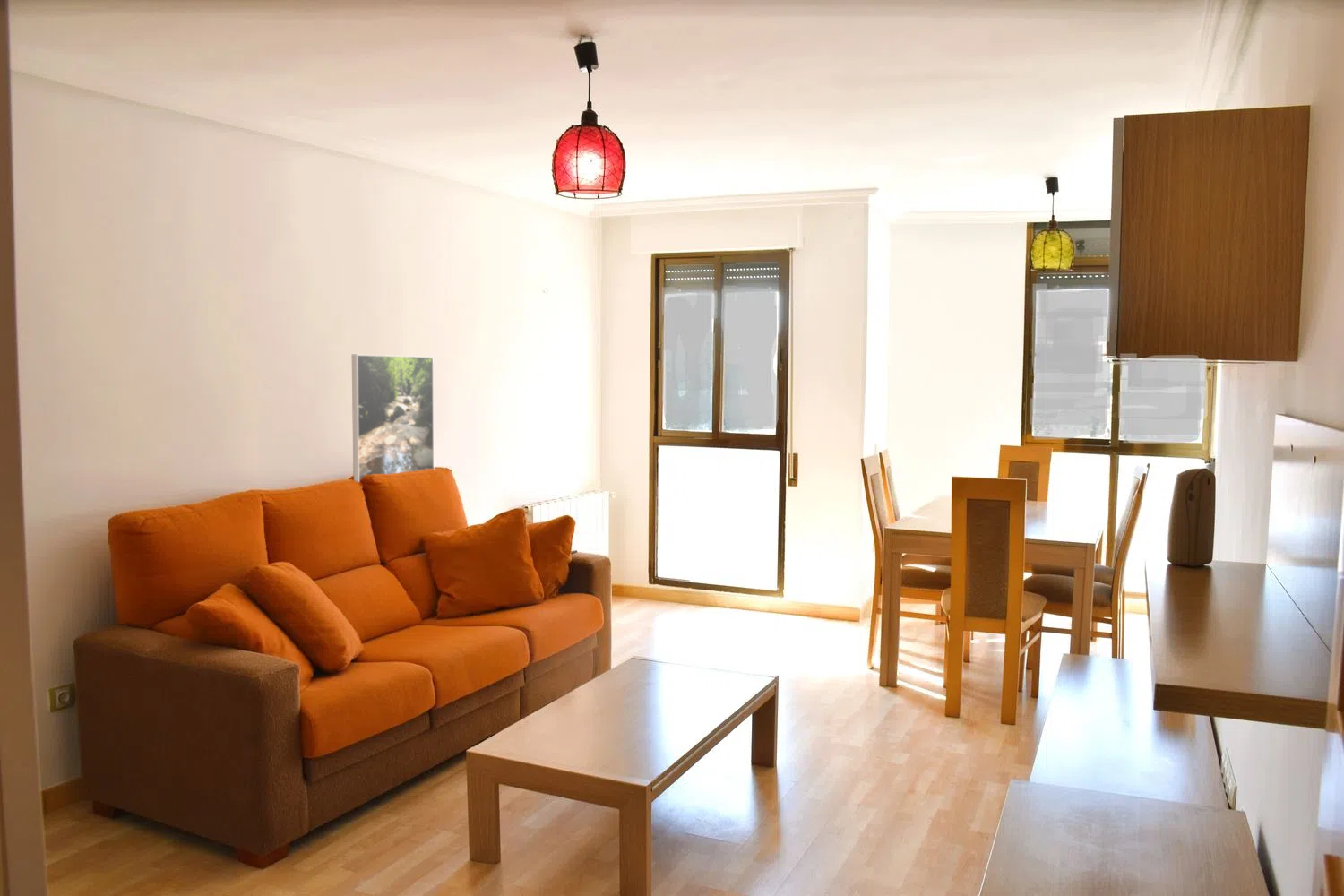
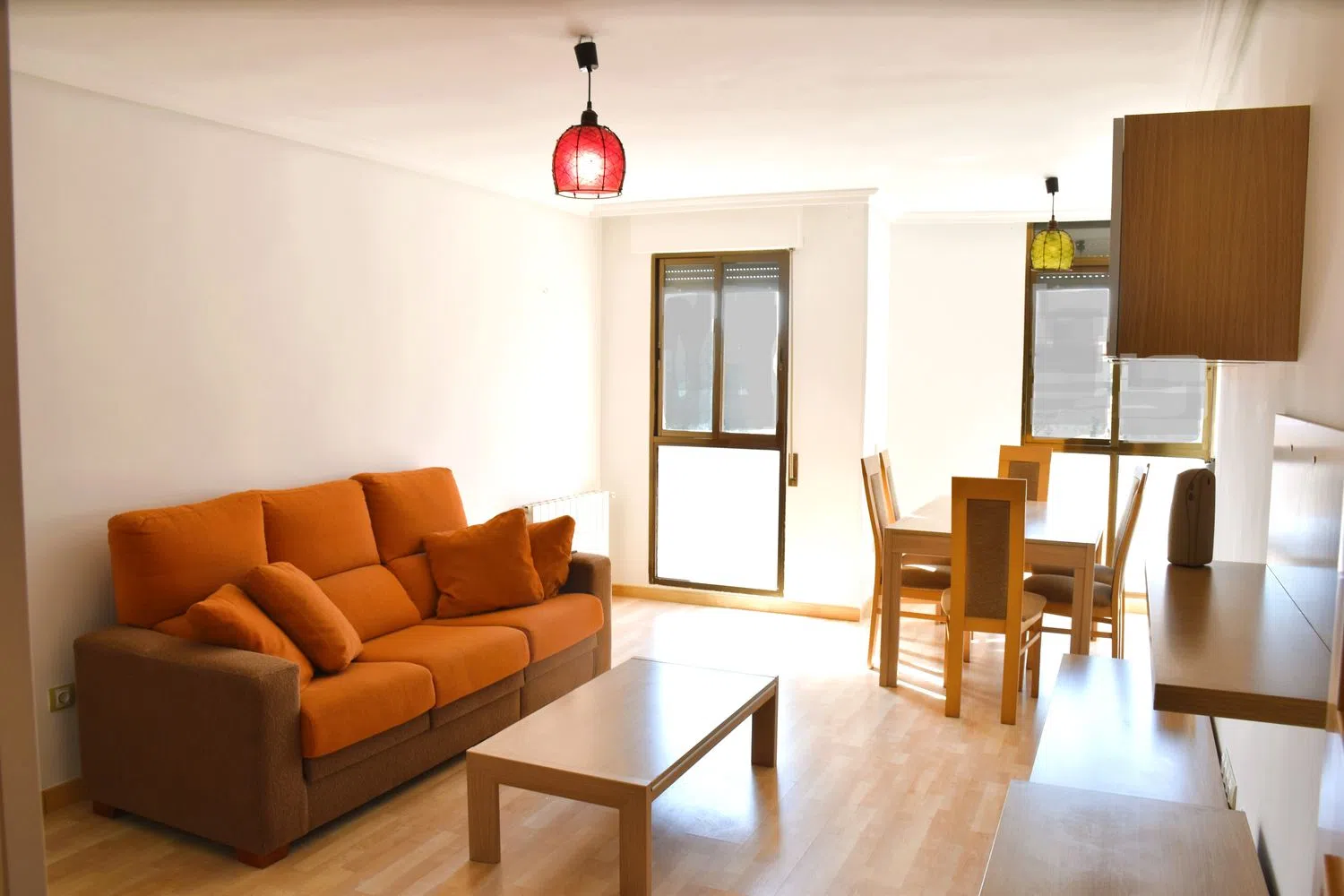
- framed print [351,354,435,483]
